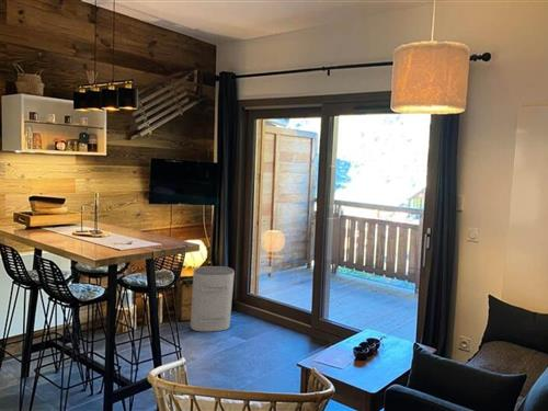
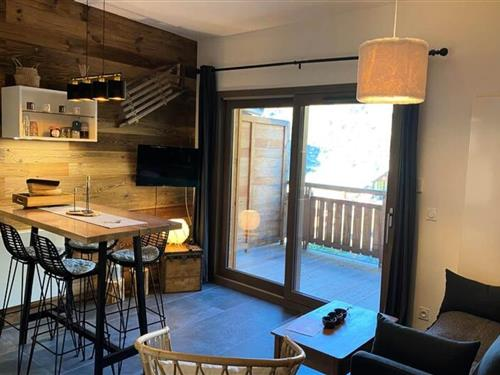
- water heater [190,265,236,332]
